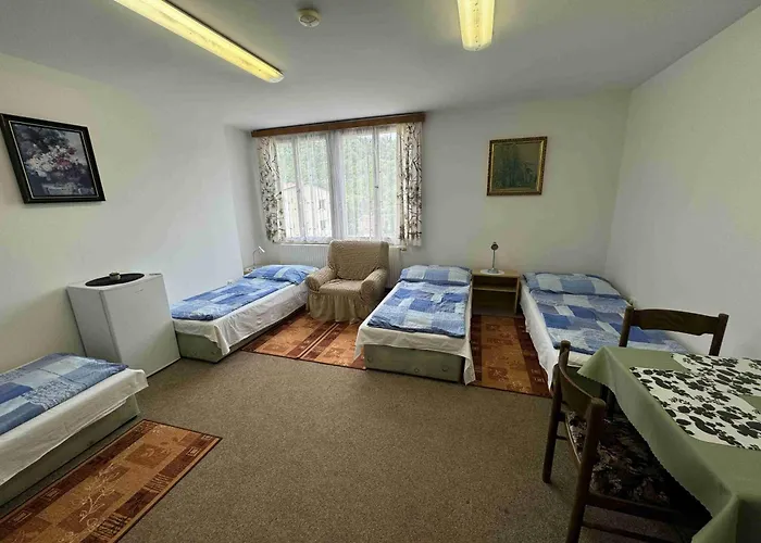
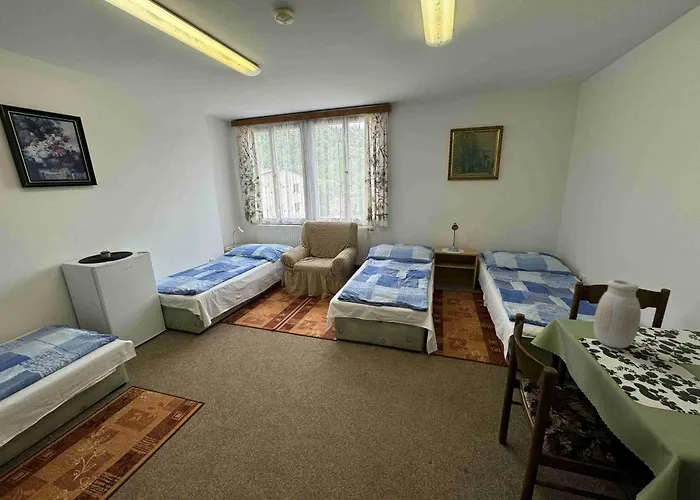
+ vase [593,279,642,349]
